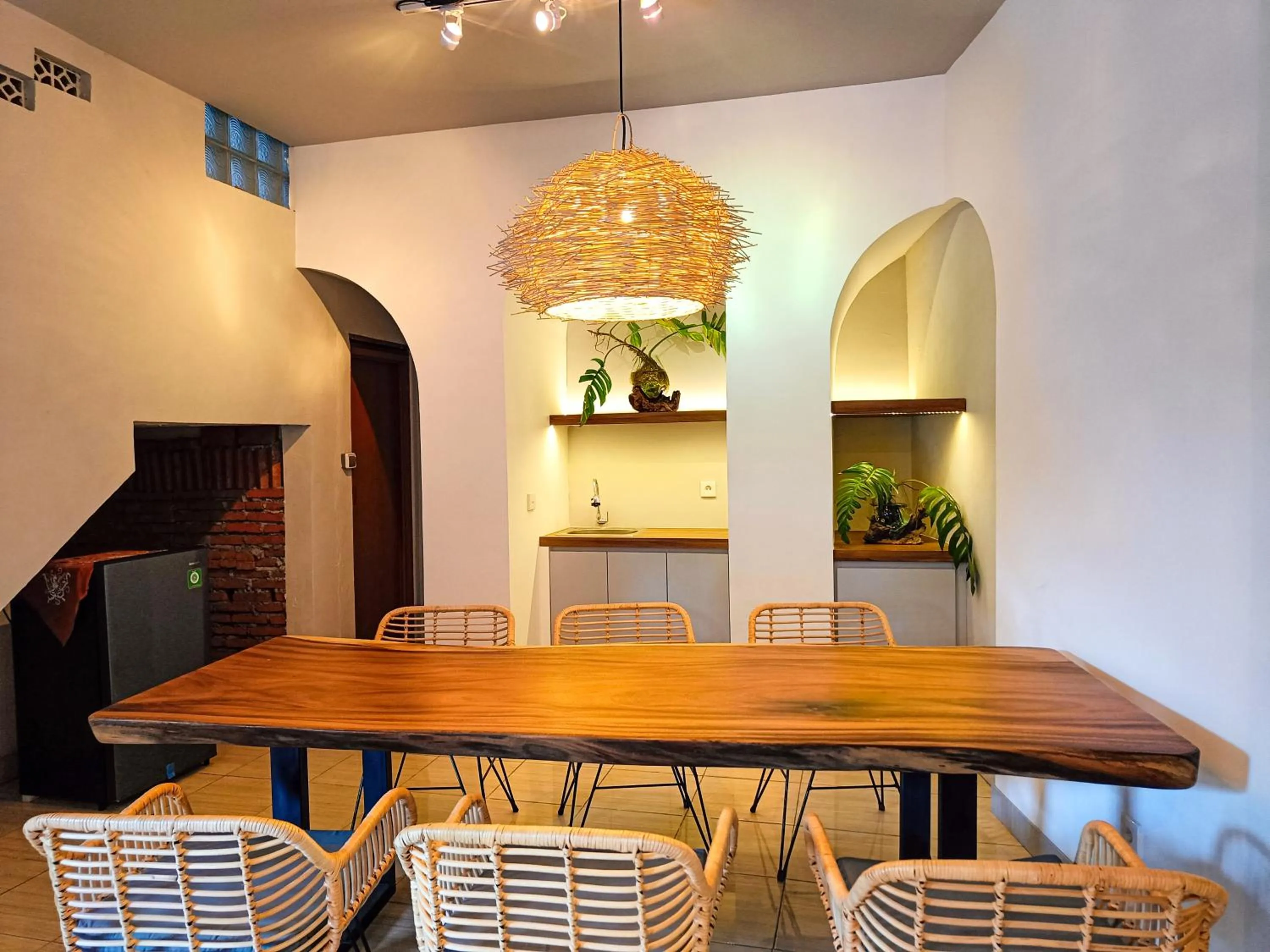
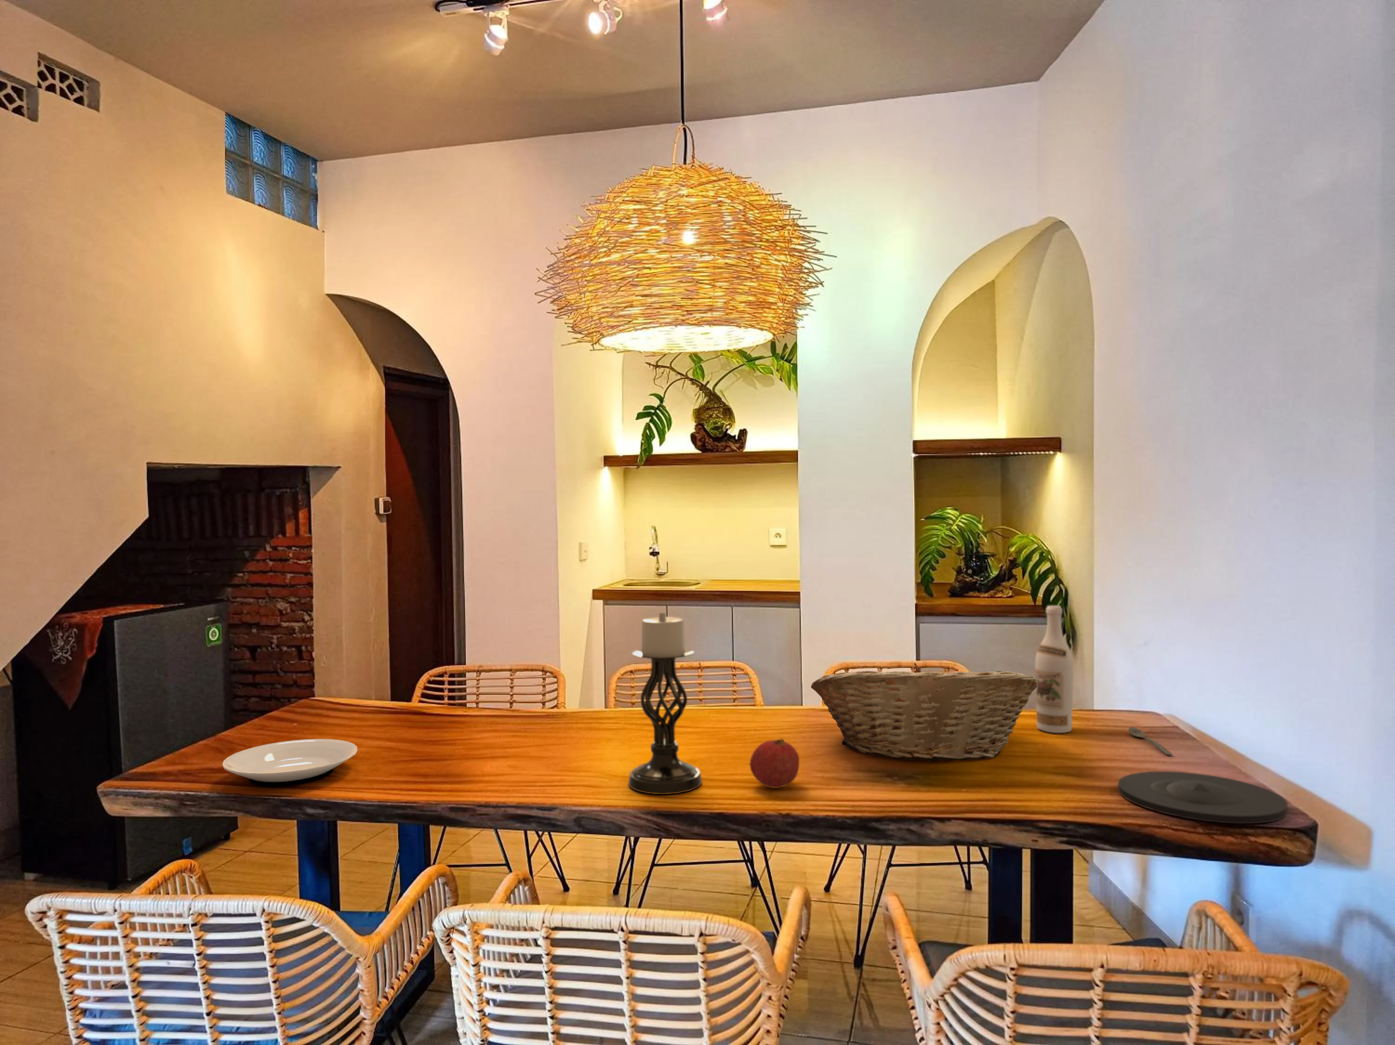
+ fruit basket [811,662,1037,762]
+ candle holder [628,613,703,795]
+ plate [1117,771,1288,824]
+ spoon [1128,727,1173,755]
+ plate [222,739,358,786]
+ fruit [749,738,800,788]
+ wine bottle [1035,605,1074,733]
